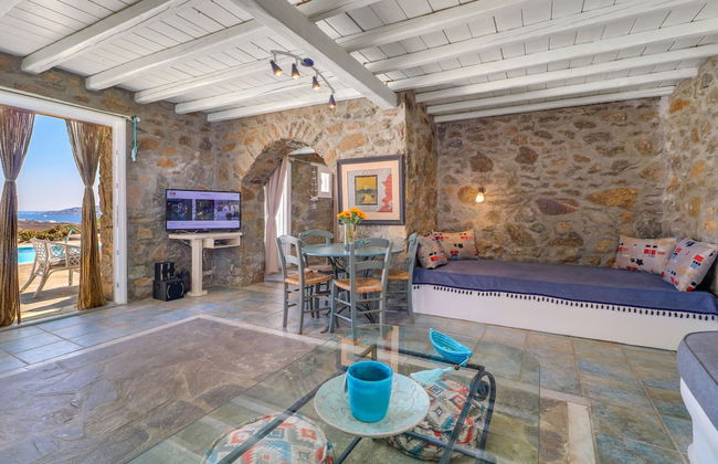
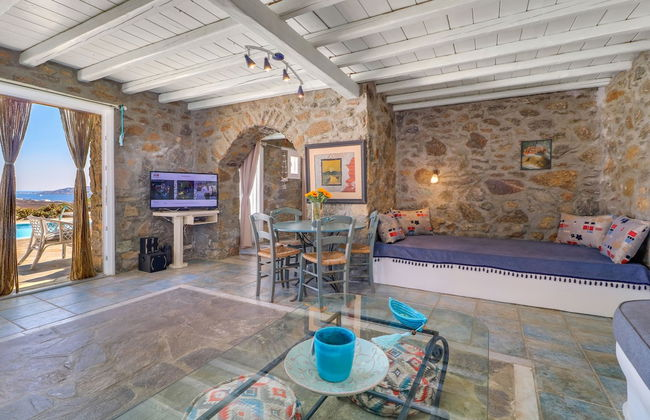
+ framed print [519,138,553,172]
